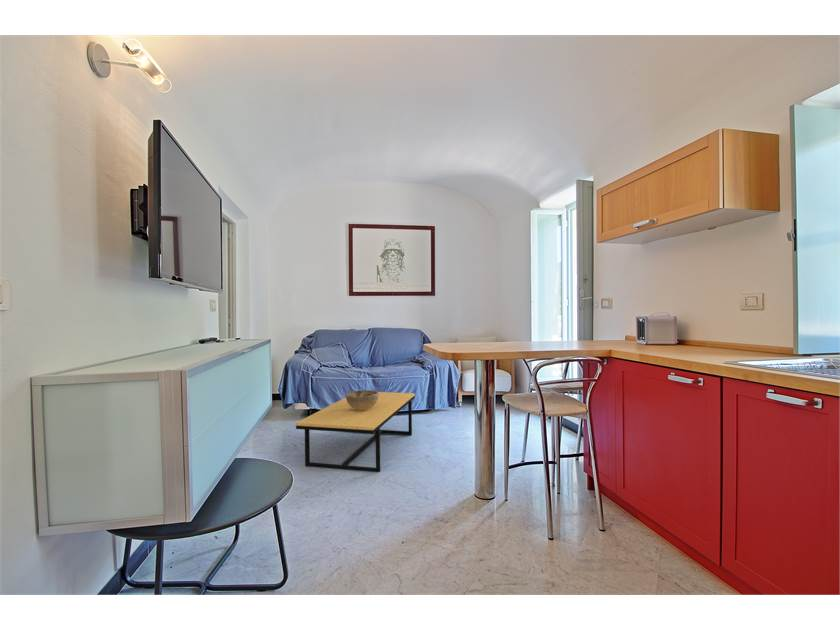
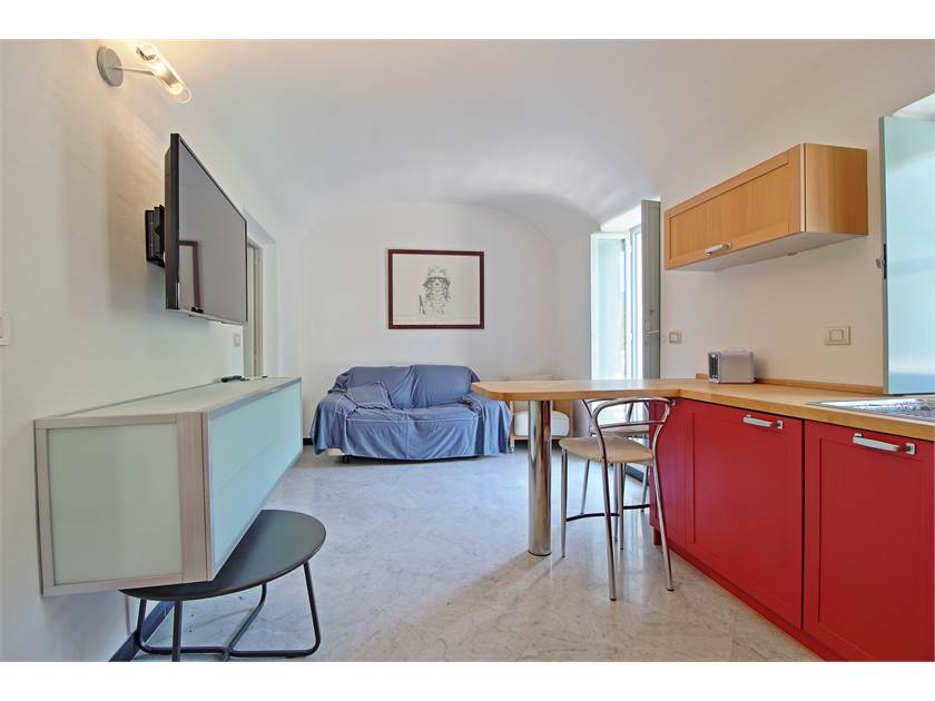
- coffee table [295,391,416,473]
- decorative bowl [345,389,378,411]
